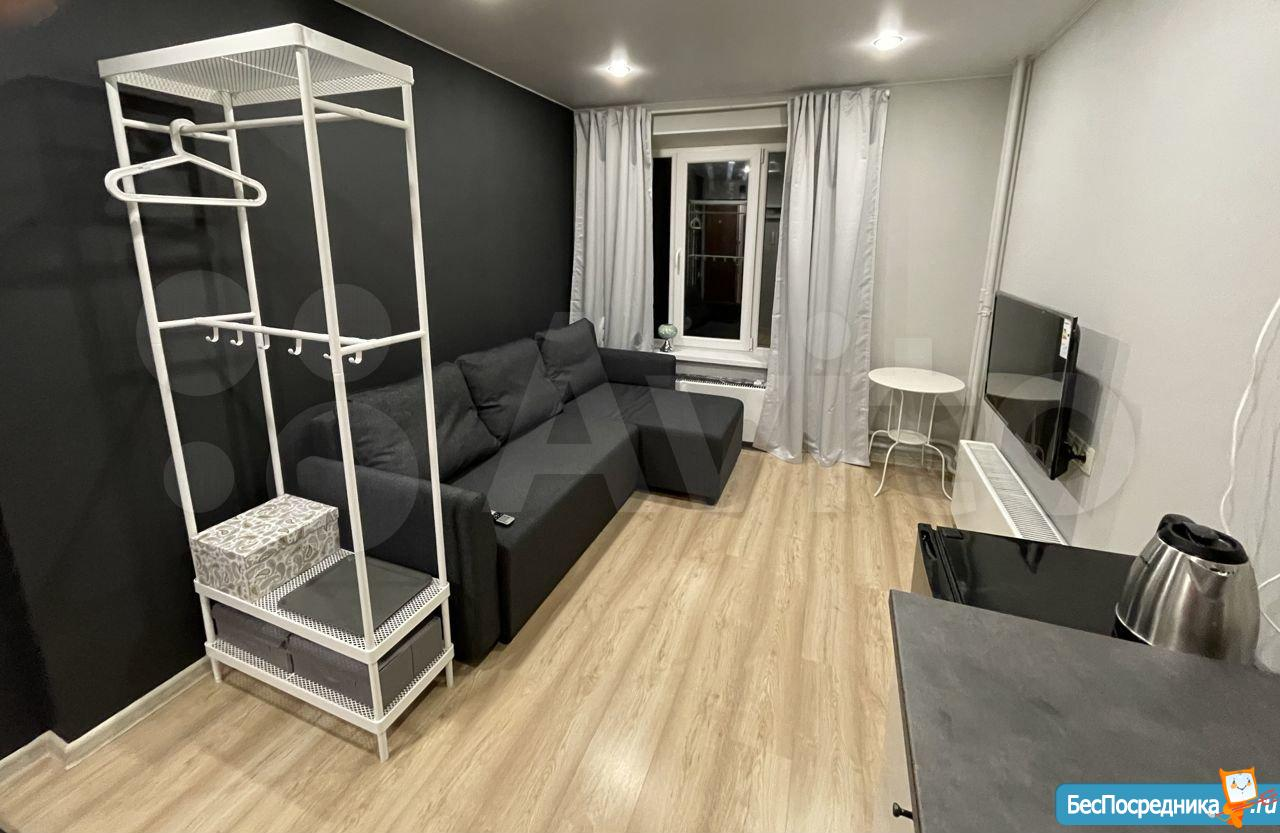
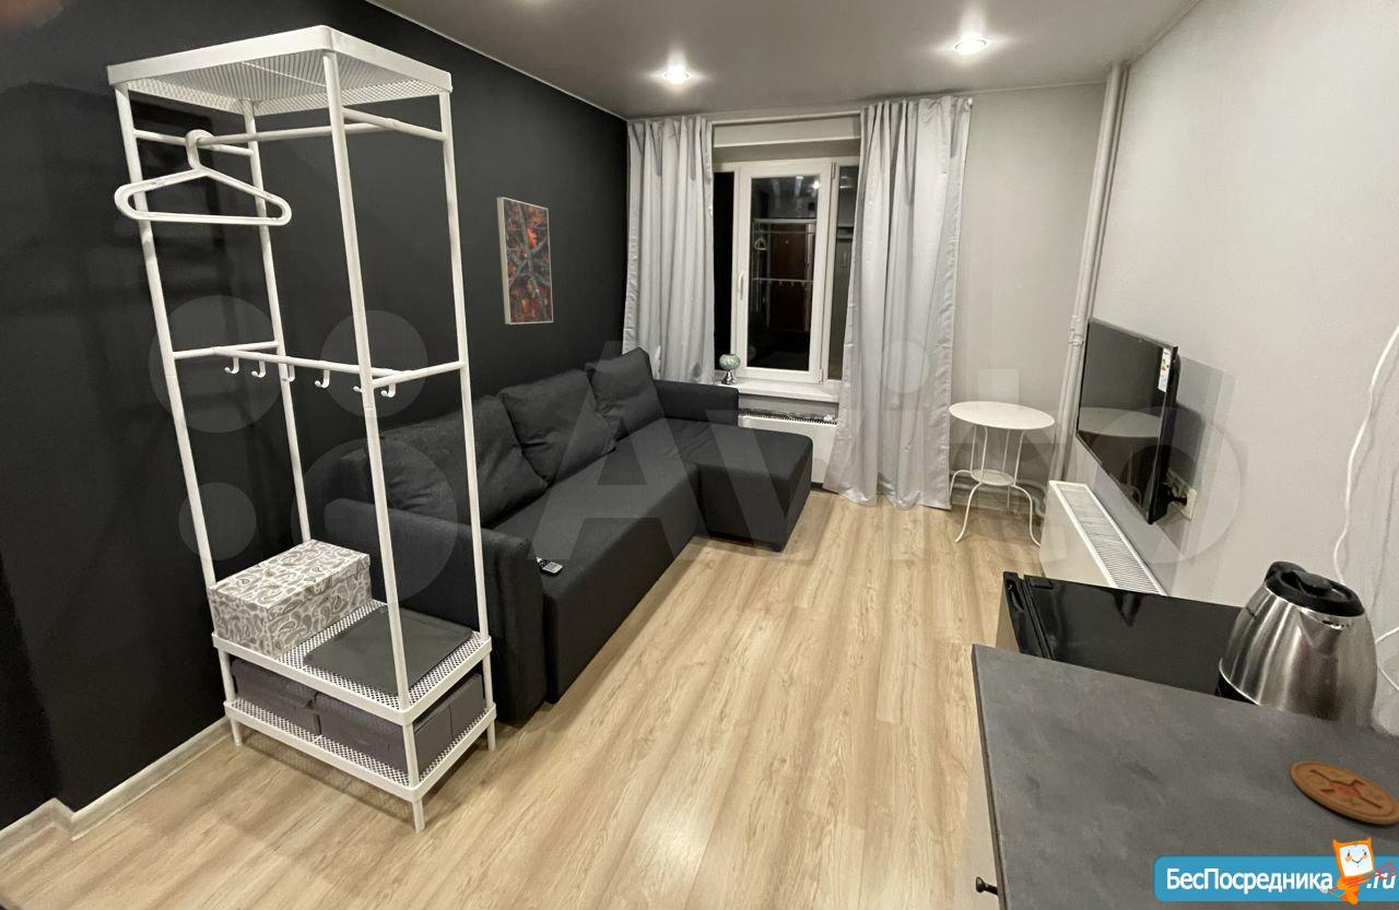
+ coaster [1290,760,1399,826]
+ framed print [496,196,554,326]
